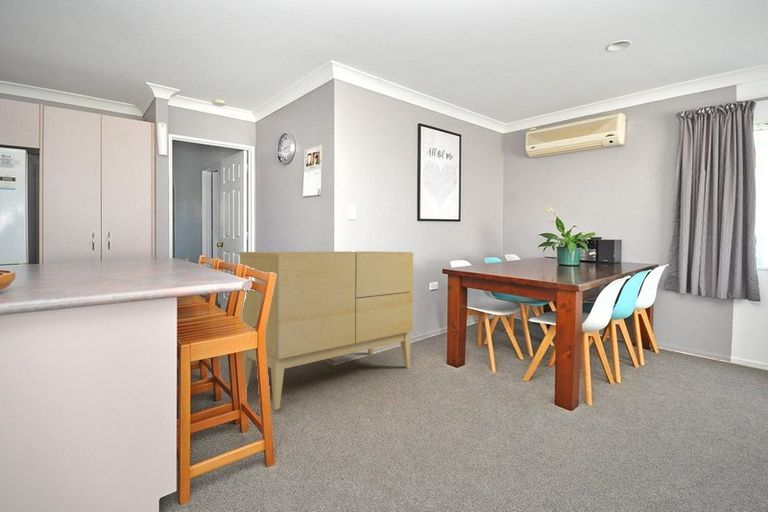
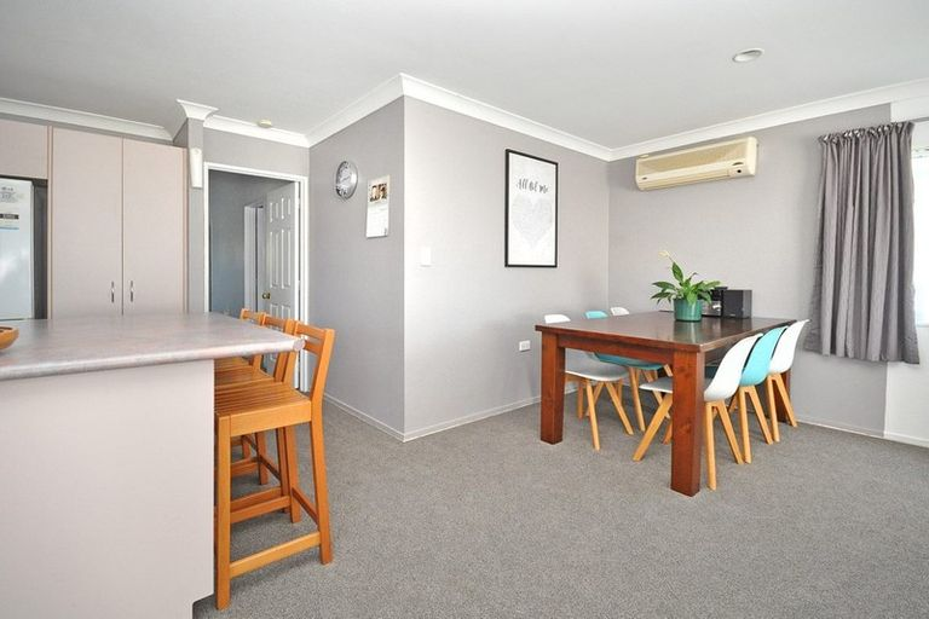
- sideboard [239,250,414,410]
